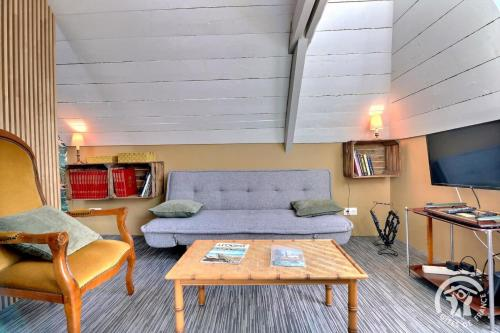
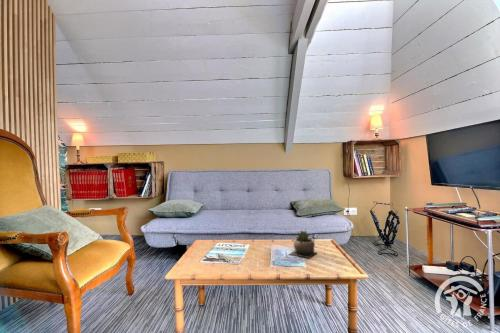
+ succulent plant [289,229,319,259]
